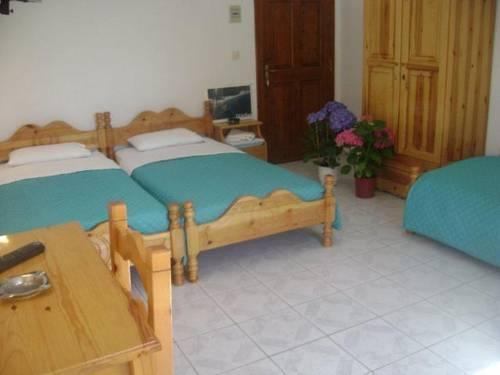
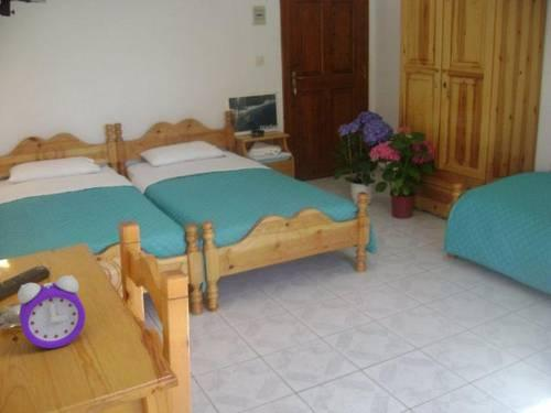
+ alarm clock [17,274,86,349]
